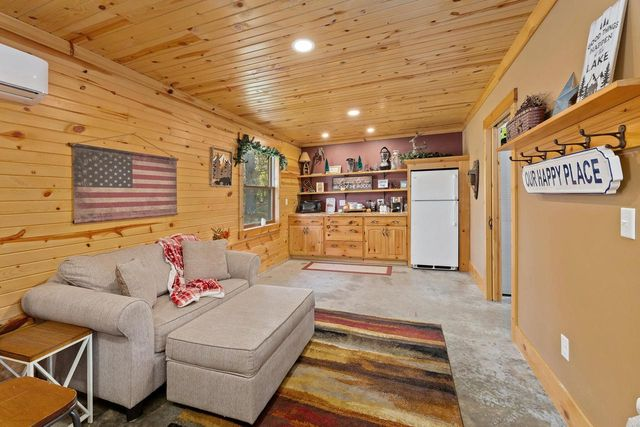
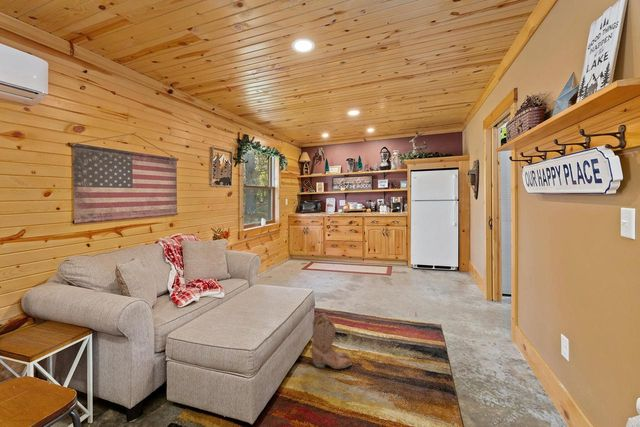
+ boots [310,312,352,370]
